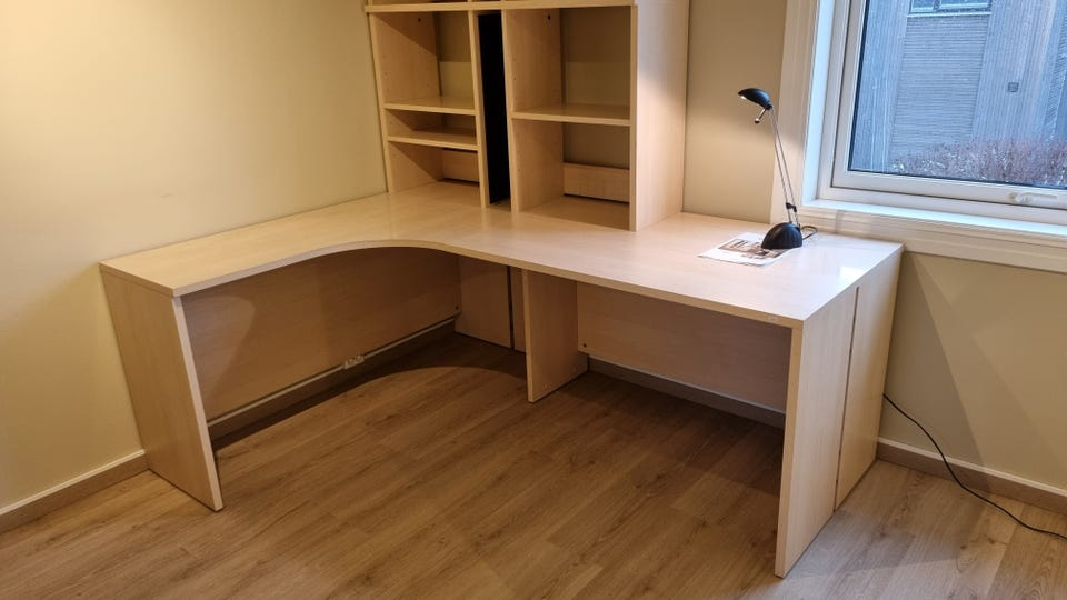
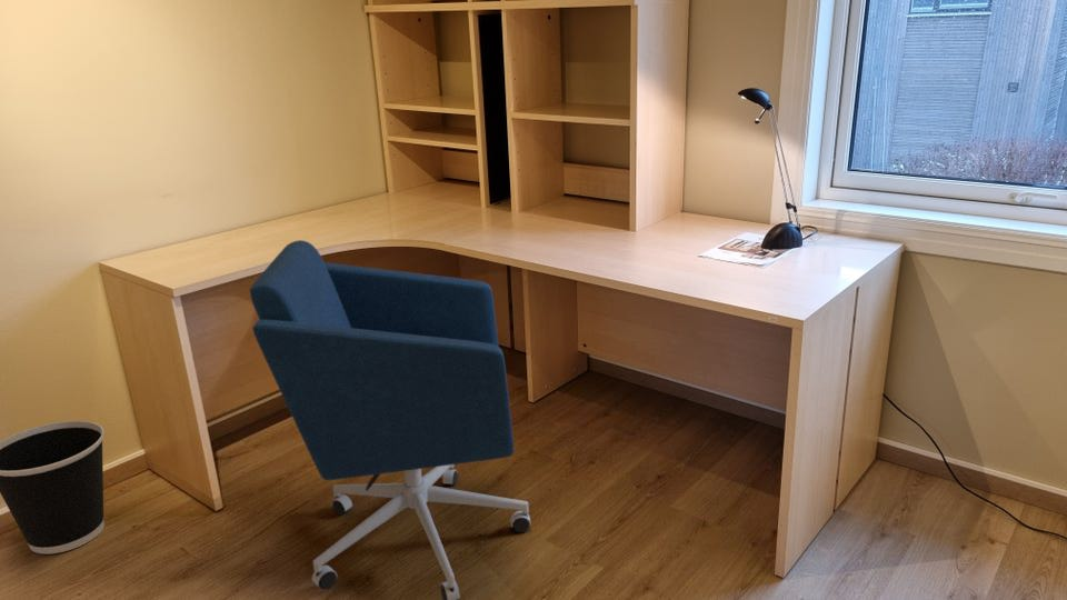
+ wastebasket [0,420,106,556]
+ office chair [249,239,532,600]
